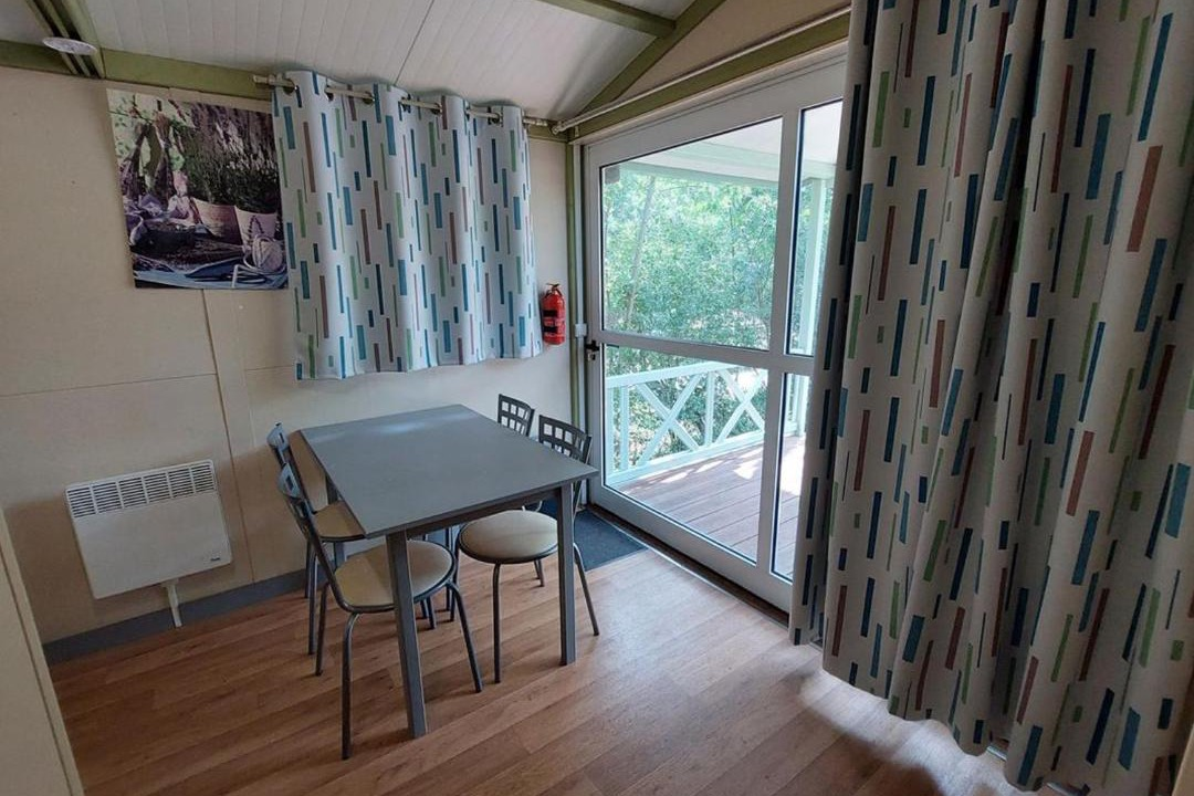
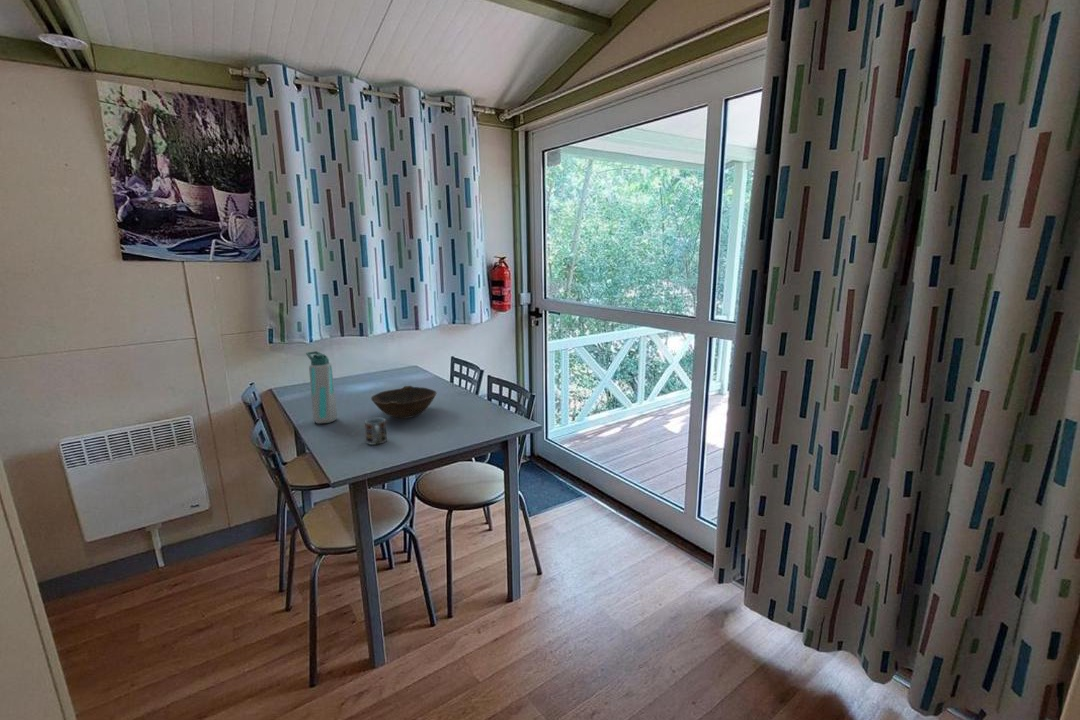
+ water bottle [305,350,339,425]
+ bowl [370,385,438,419]
+ cup [364,417,388,446]
